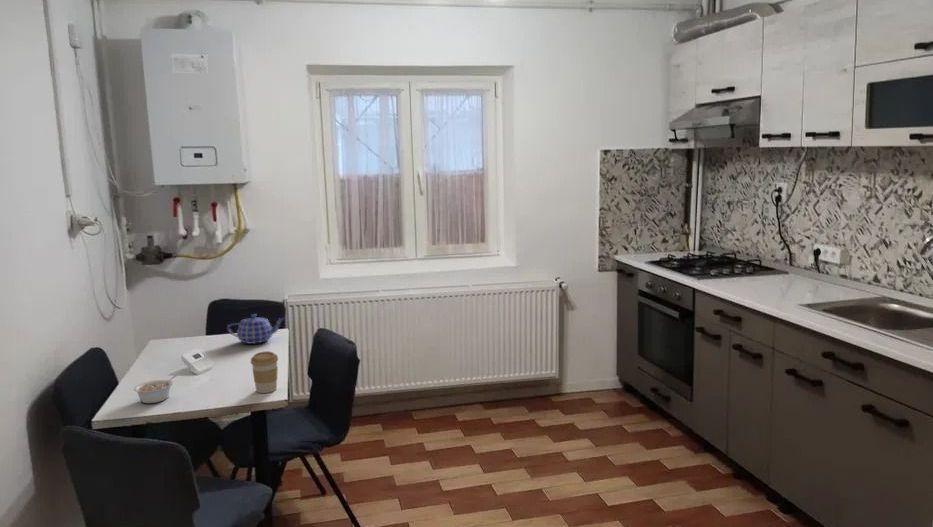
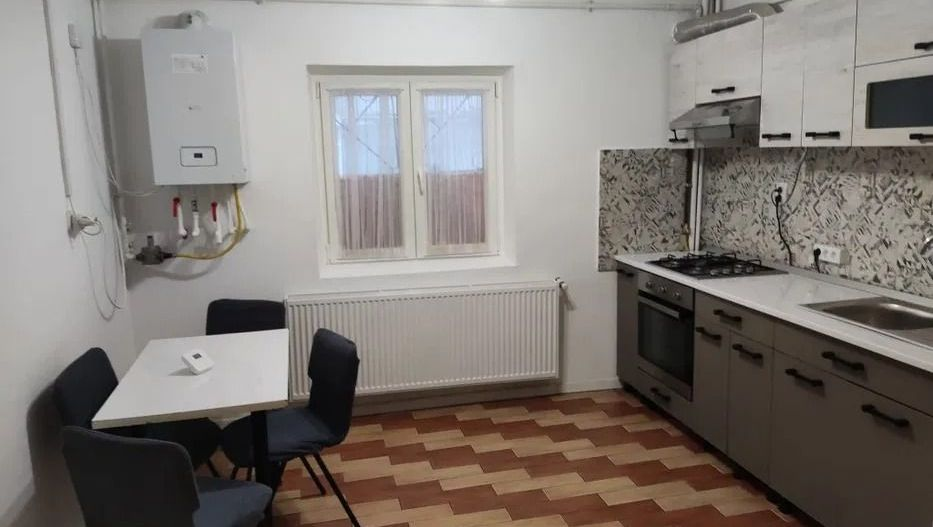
- coffee cup [250,350,279,394]
- legume [133,374,178,404]
- teapot [226,313,286,345]
